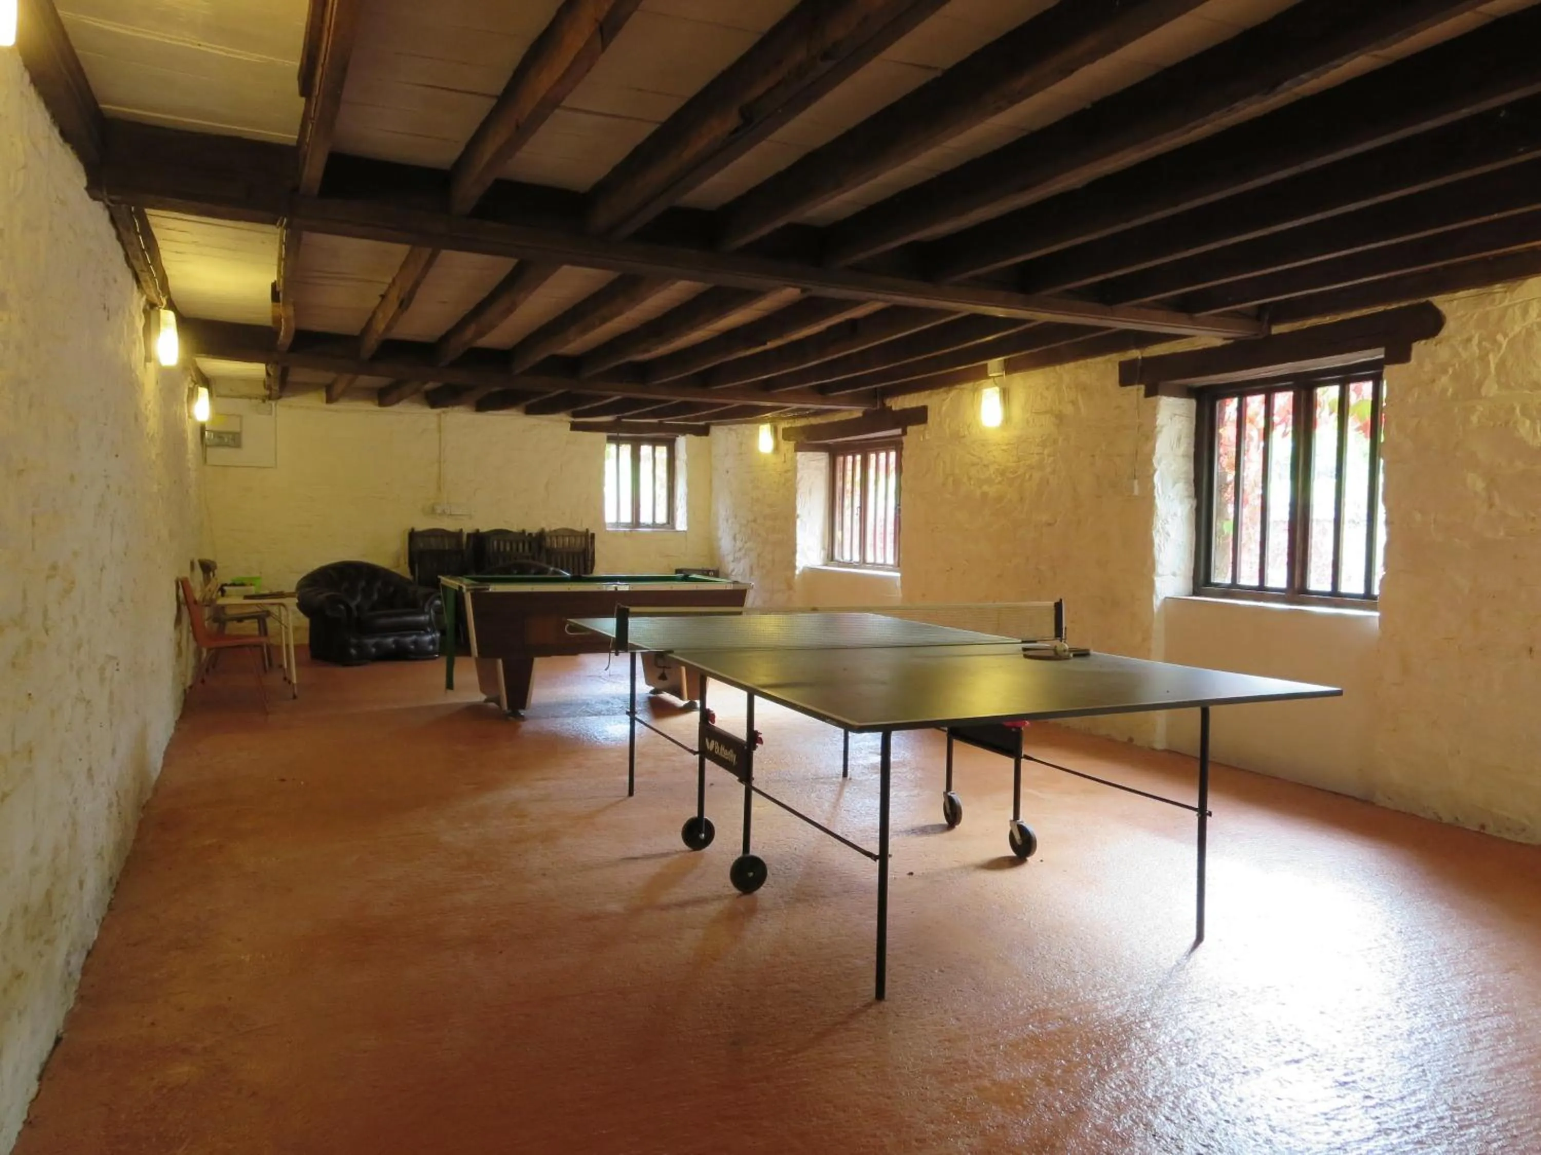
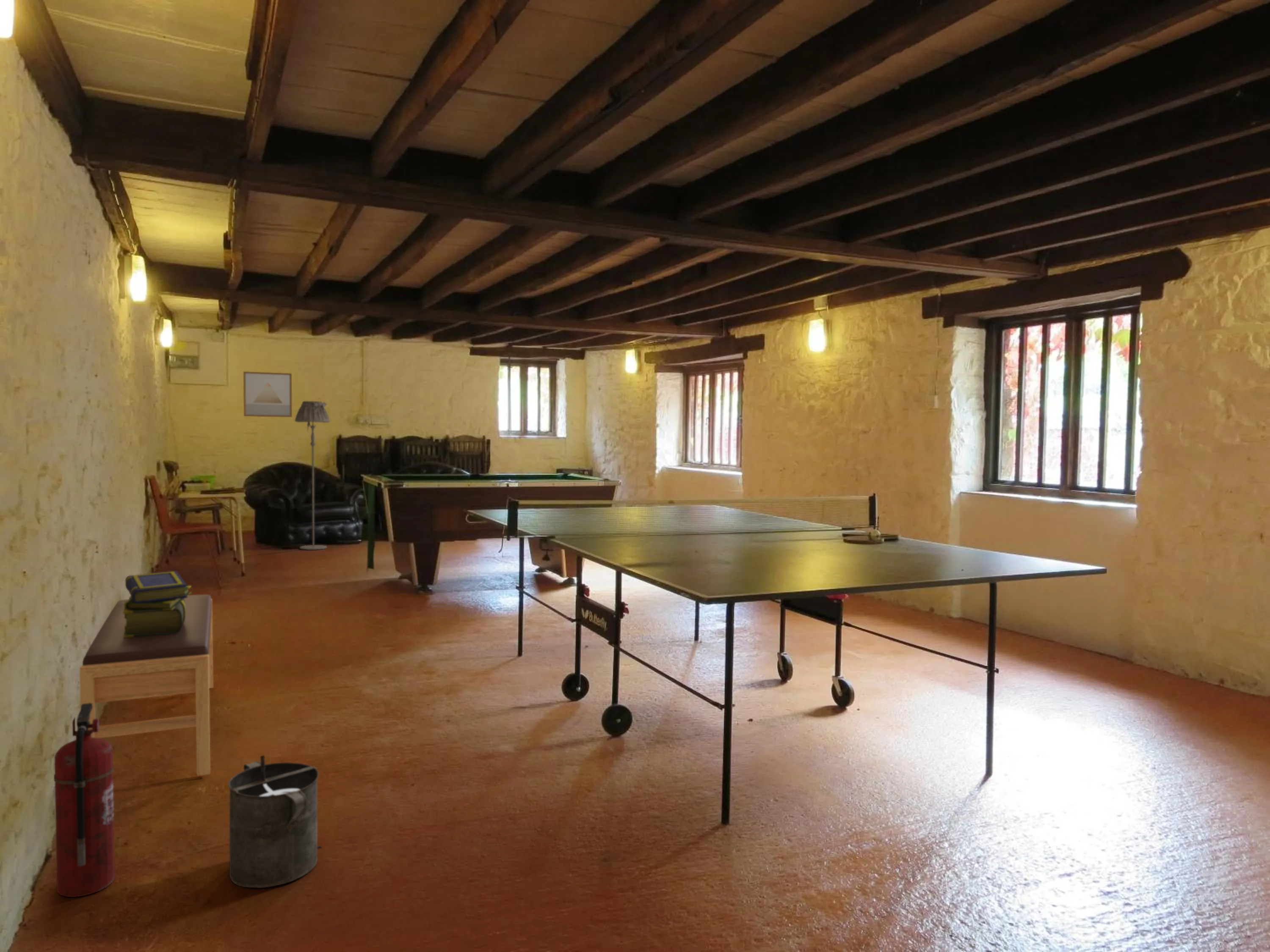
+ floor lamp [294,401,331,550]
+ fire extinguisher [53,703,115,897]
+ wall art [243,371,293,418]
+ bucket [228,755,323,889]
+ bench [79,594,213,776]
+ stack of books [123,570,192,638]
